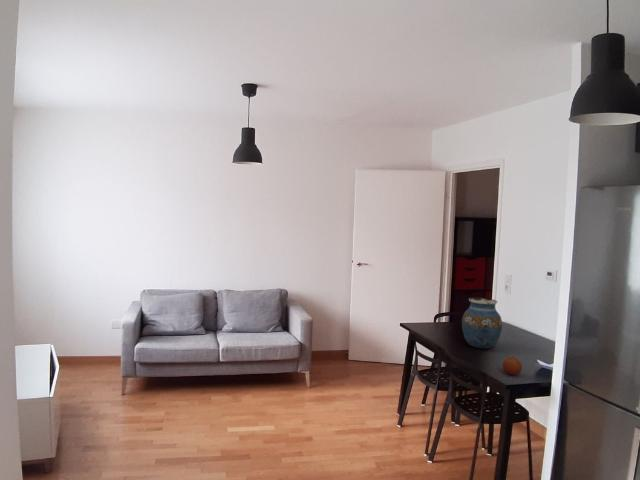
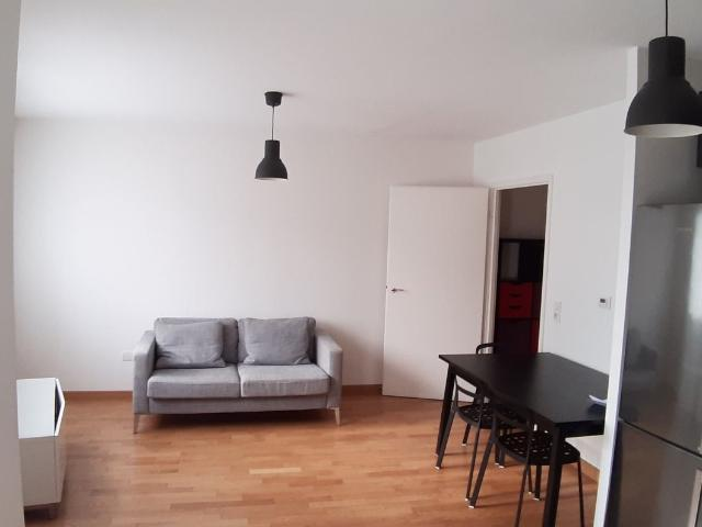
- vase [461,296,503,350]
- fruit [502,356,523,376]
